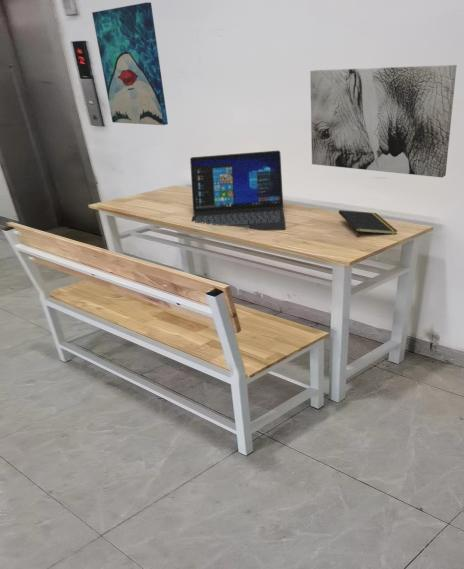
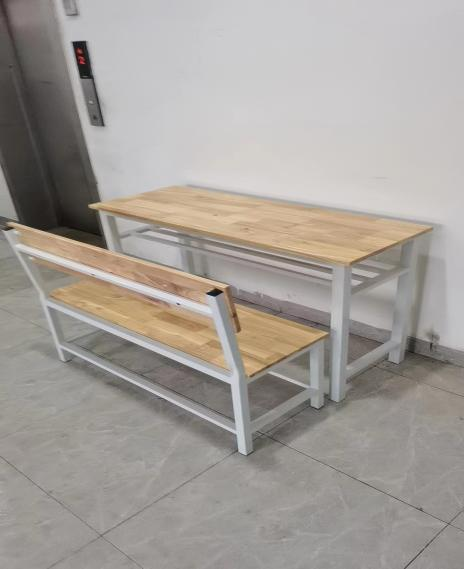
- notepad [338,209,398,239]
- wall art [309,64,458,178]
- wall art [91,1,169,126]
- laptop [189,150,287,232]
